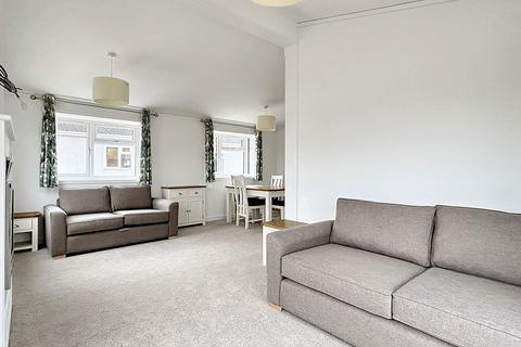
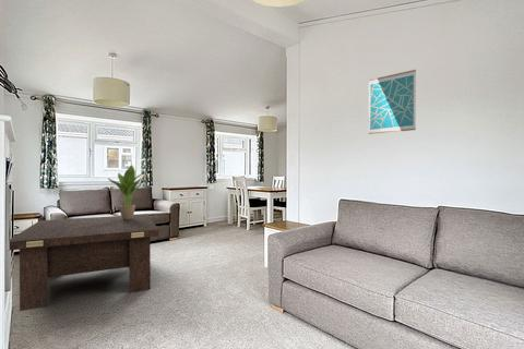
+ potted plant [107,164,150,220]
+ coffee table [9,213,159,312]
+ wall art [367,69,417,135]
